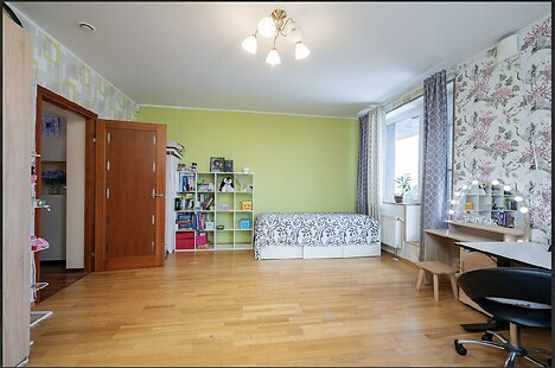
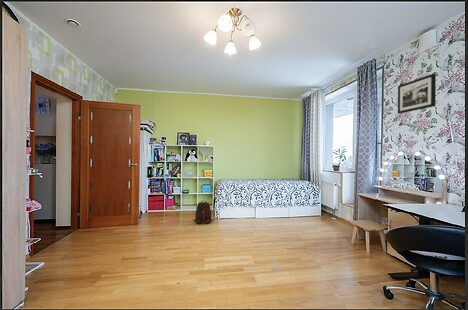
+ picture frame [397,73,437,115]
+ backpack [193,199,215,225]
